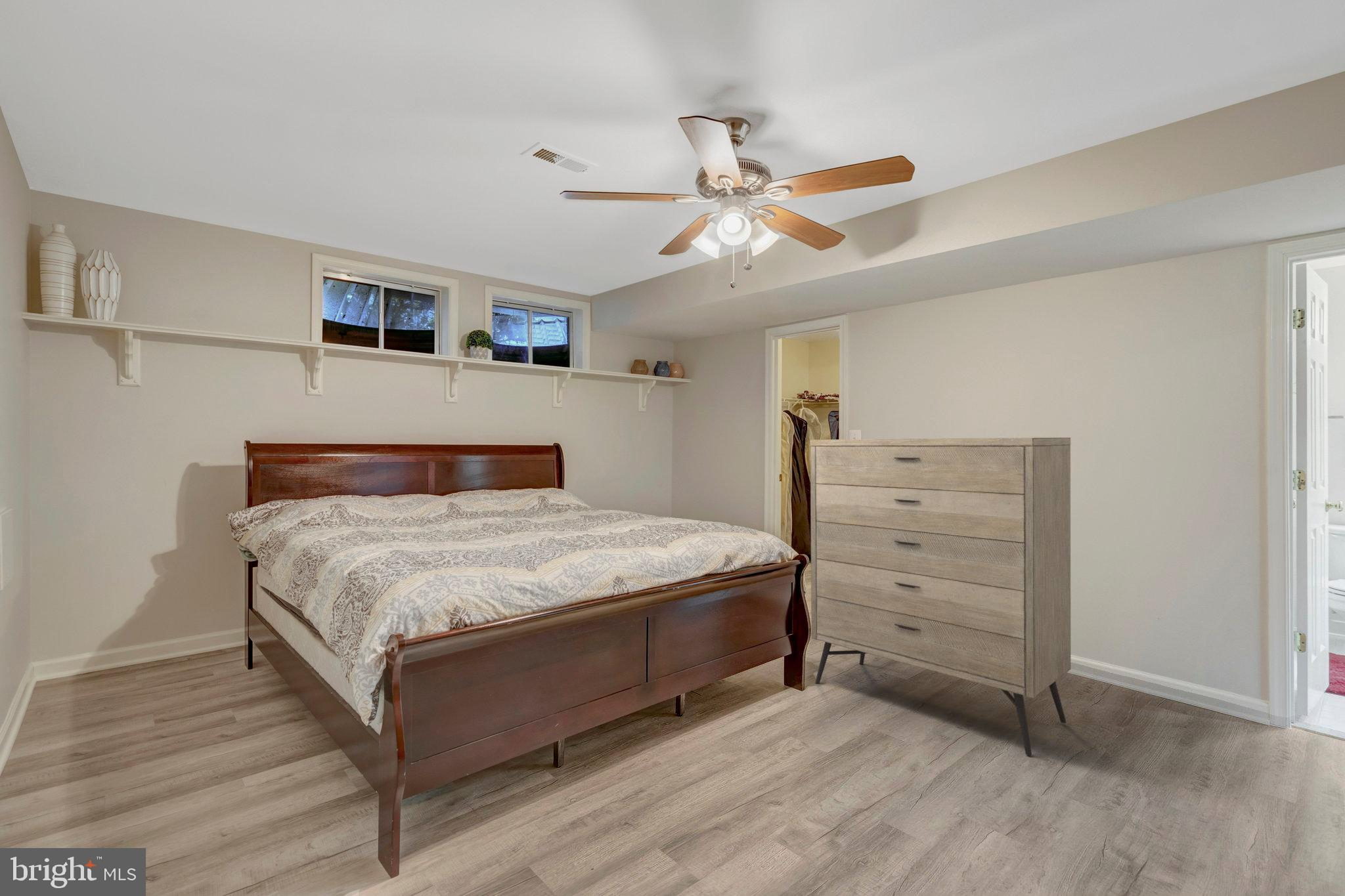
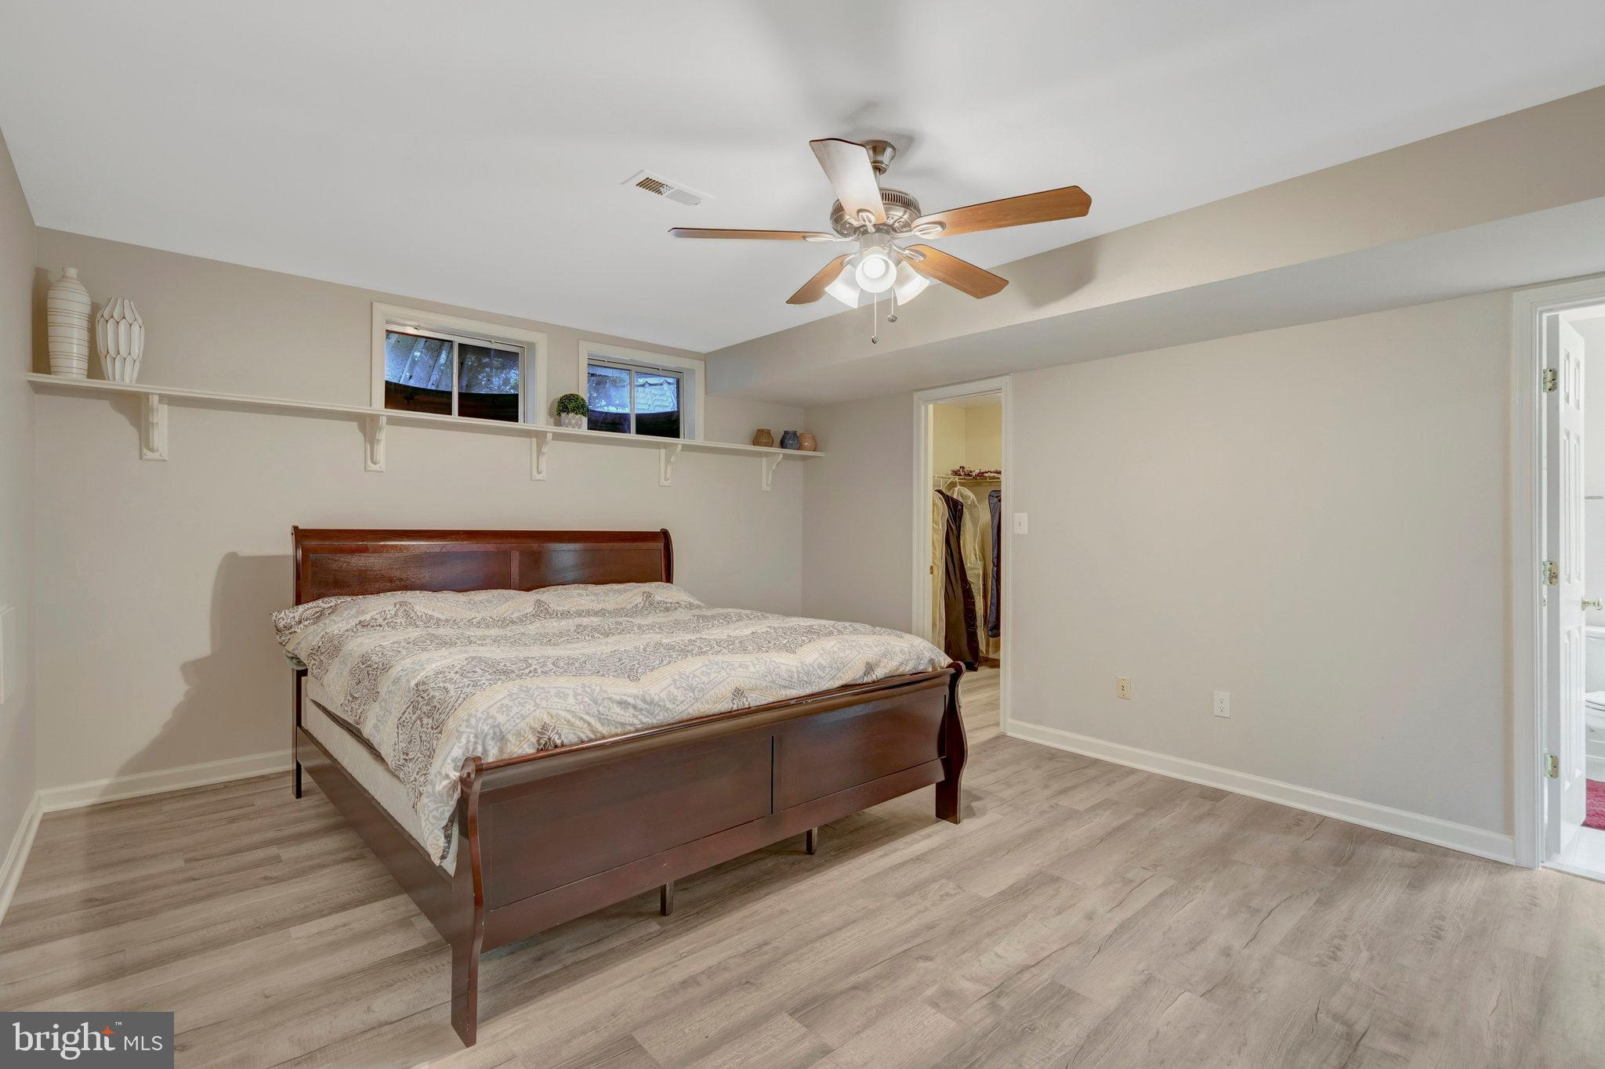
- dresser [810,437,1071,756]
